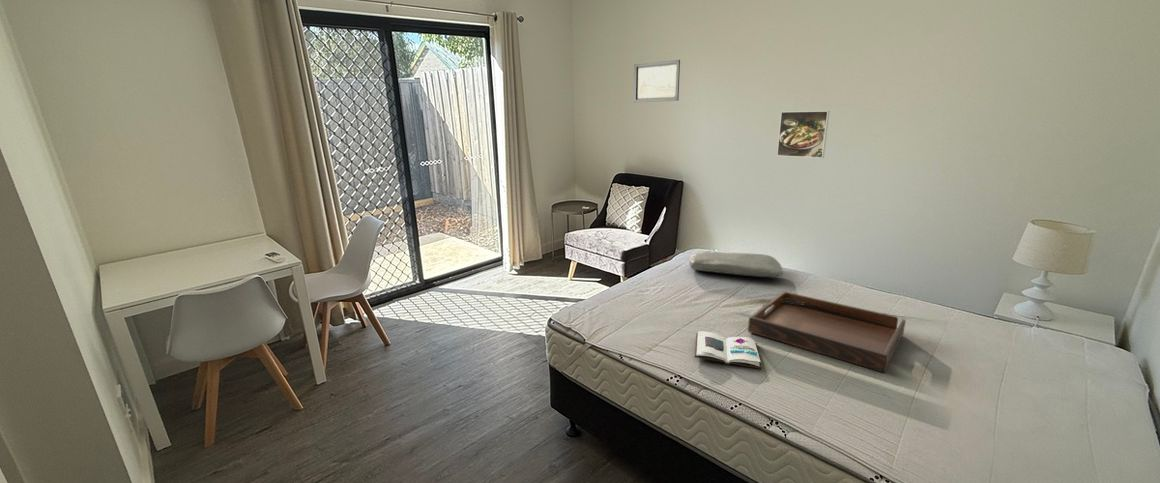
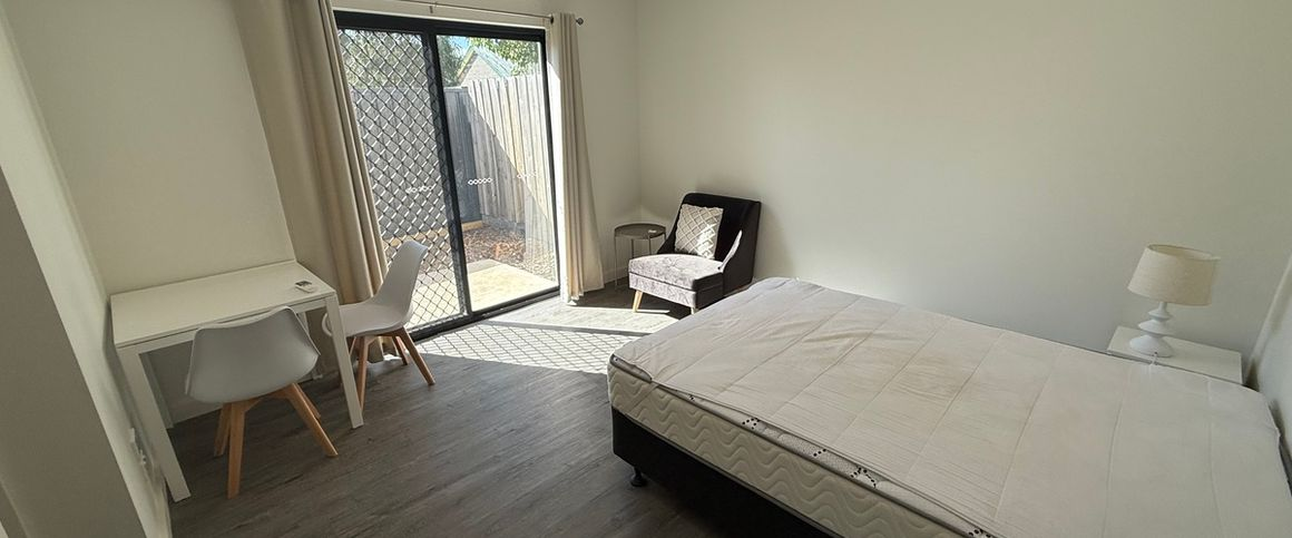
- book [694,330,762,370]
- wall art [633,59,681,103]
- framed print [776,110,830,159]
- serving tray [747,290,907,373]
- pillow [688,251,784,278]
